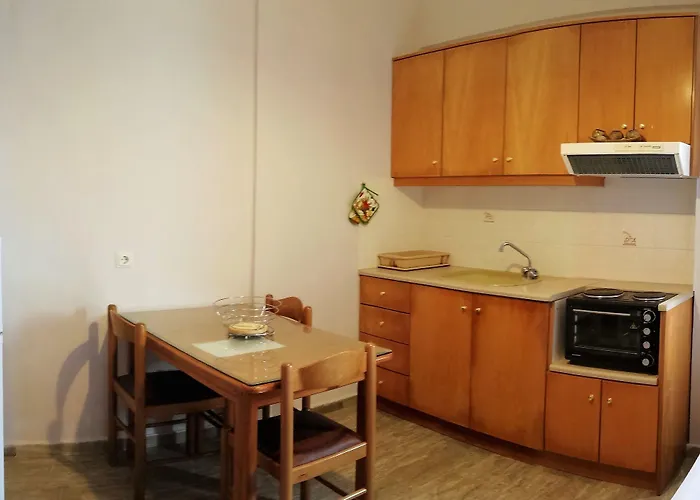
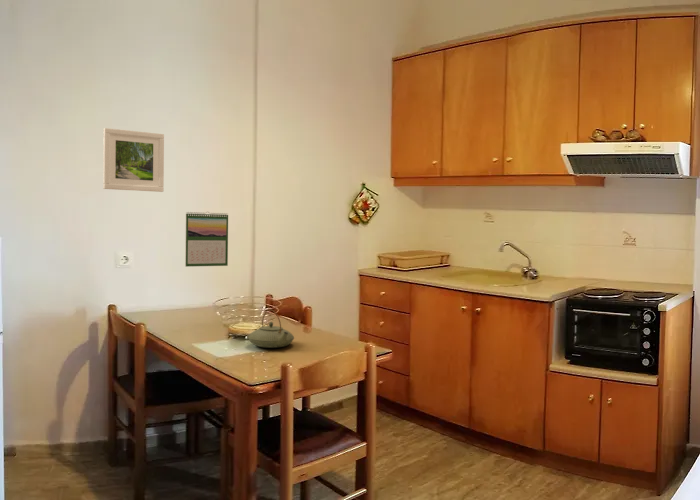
+ calendar [184,211,229,267]
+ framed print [102,127,165,193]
+ teapot [247,308,295,349]
